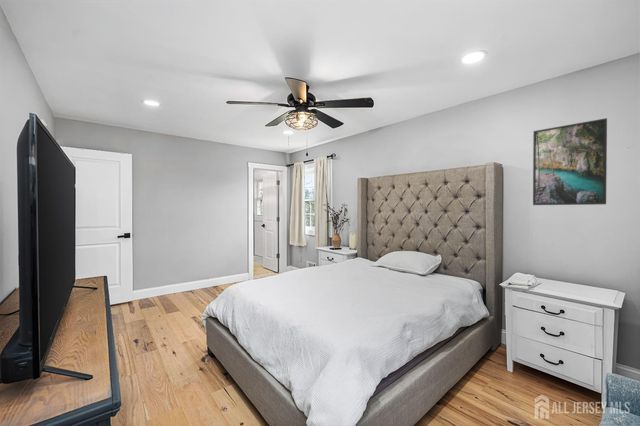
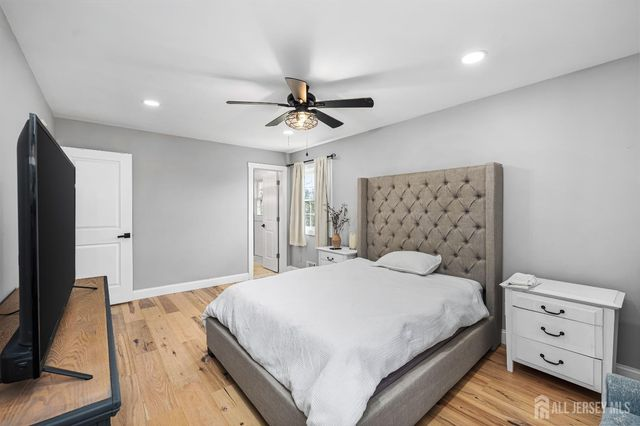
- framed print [532,117,608,206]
